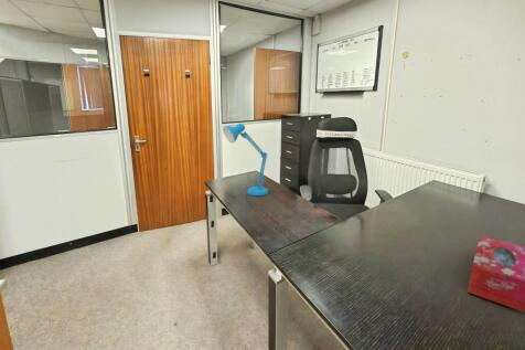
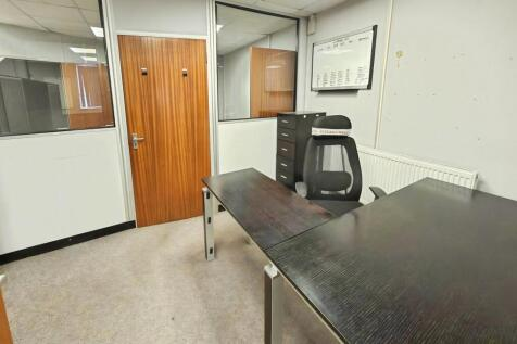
- tissue box [467,235,525,314]
- desk lamp [222,123,269,197]
